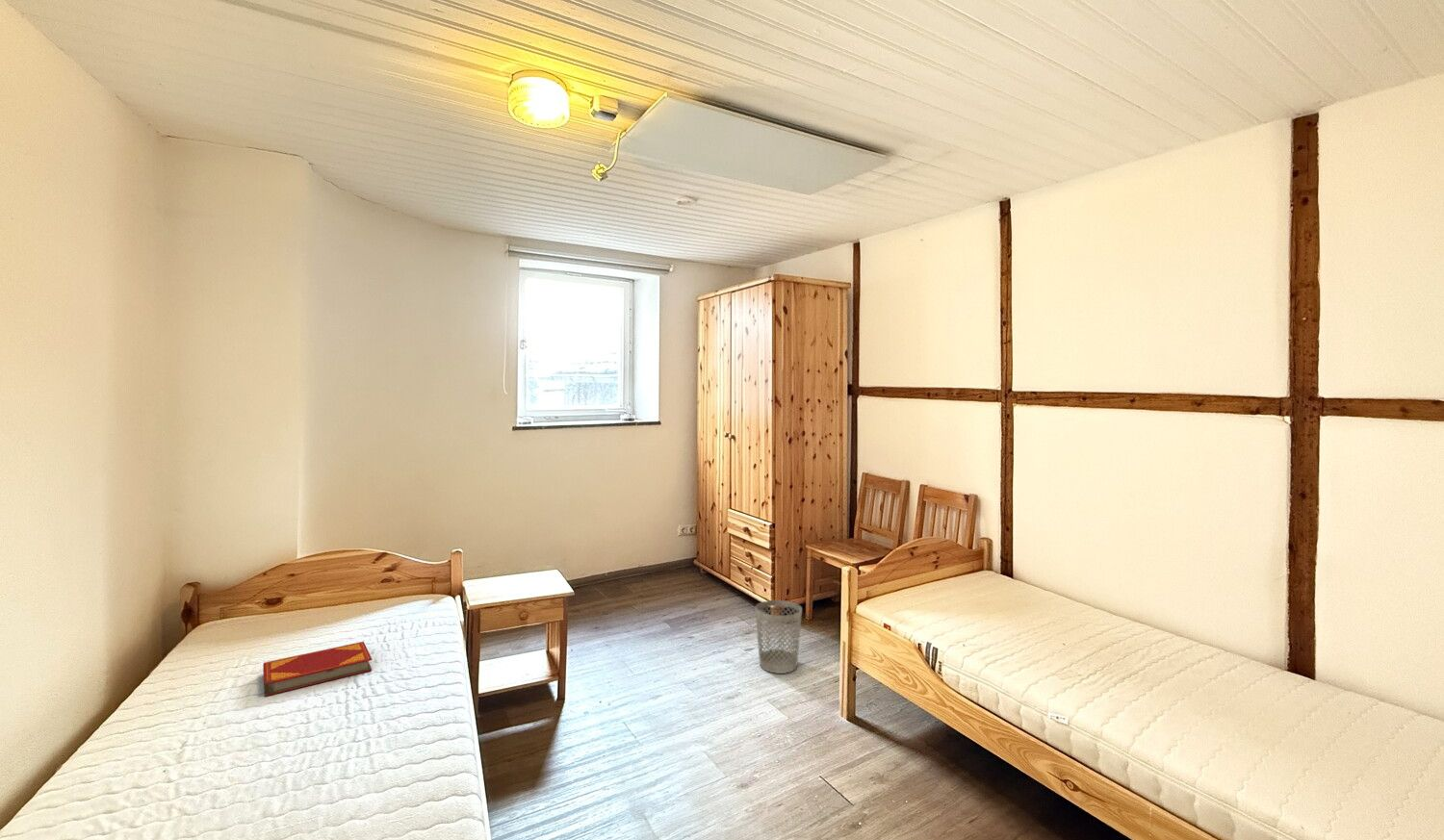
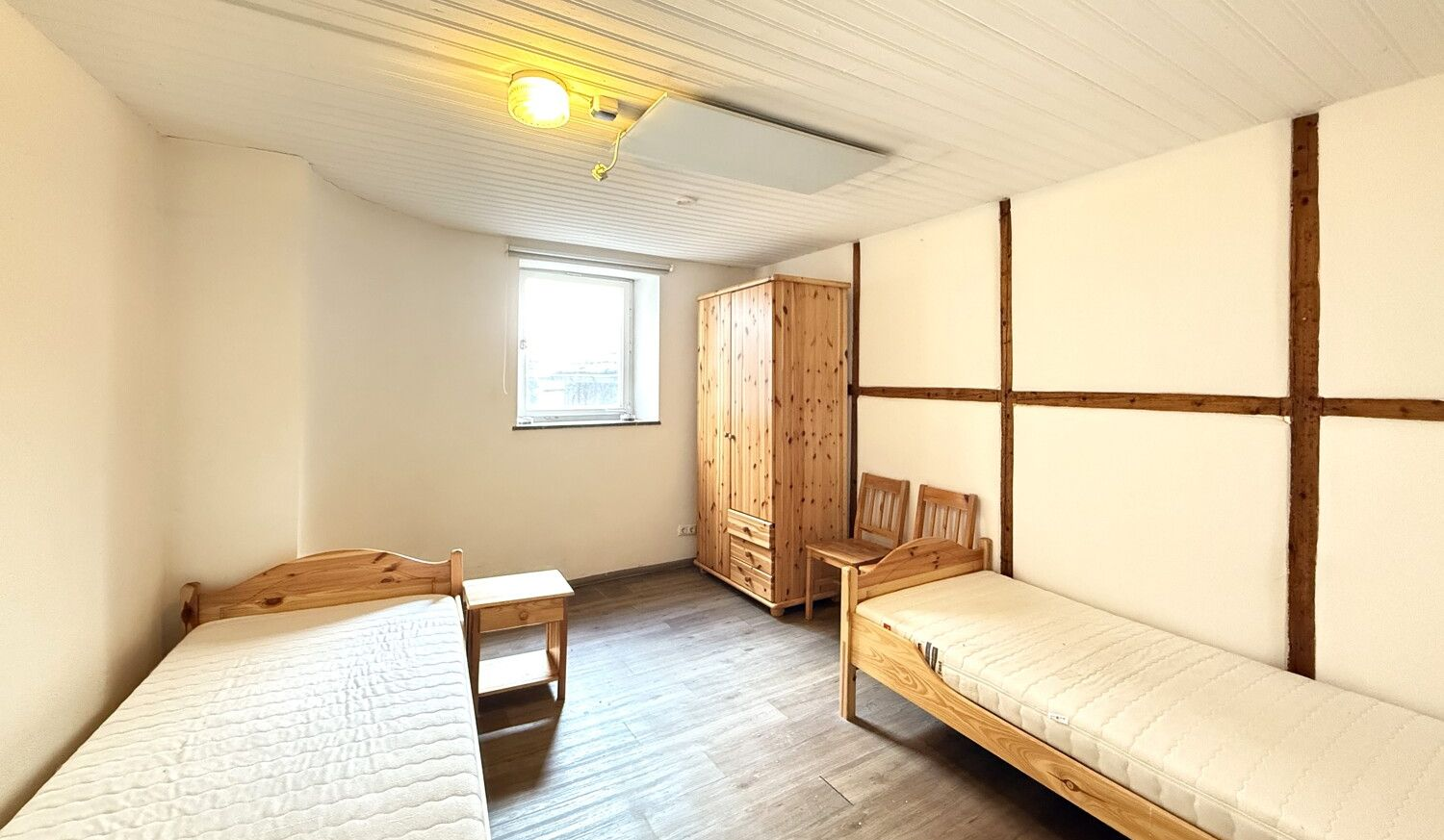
- hardback book [262,641,373,698]
- wastebasket [755,599,803,675]
